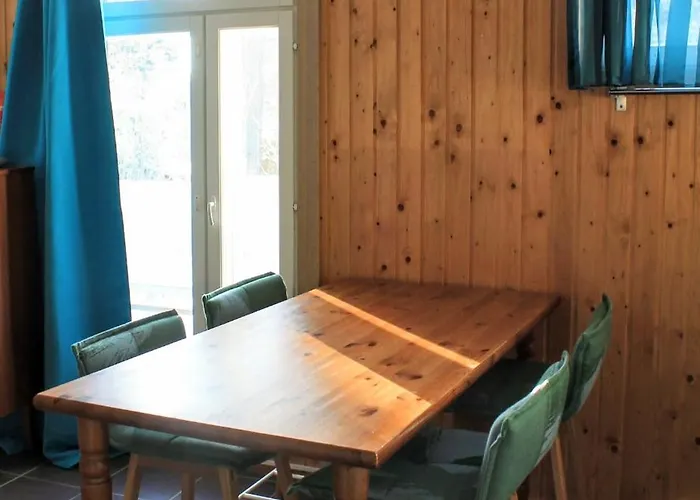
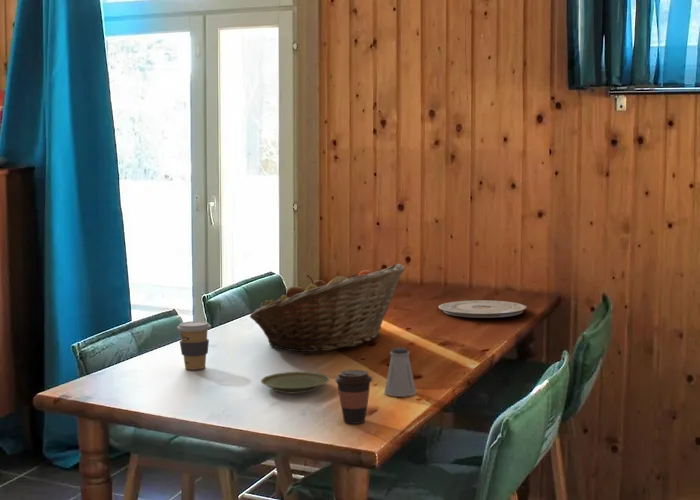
+ saltshaker [384,346,417,397]
+ coffee cup [176,320,212,371]
+ coffee cup [334,369,374,425]
+ plate [260,371,331,394]
+ plate [438,299,528,319]
+ fruit basket [249,263,406,353]
